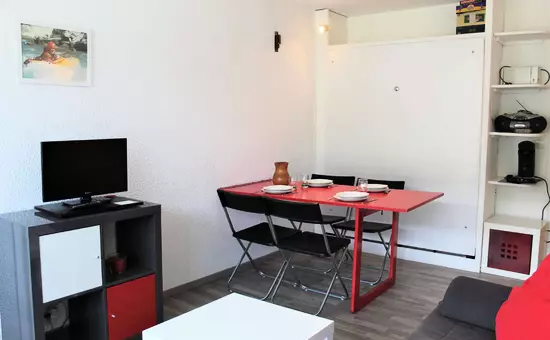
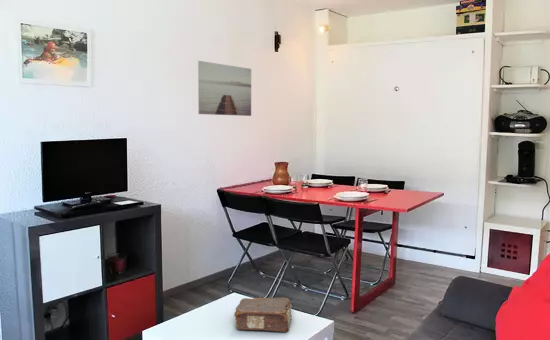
+ book [233,296,293,333]
+ wall art [197,60,252,117]
